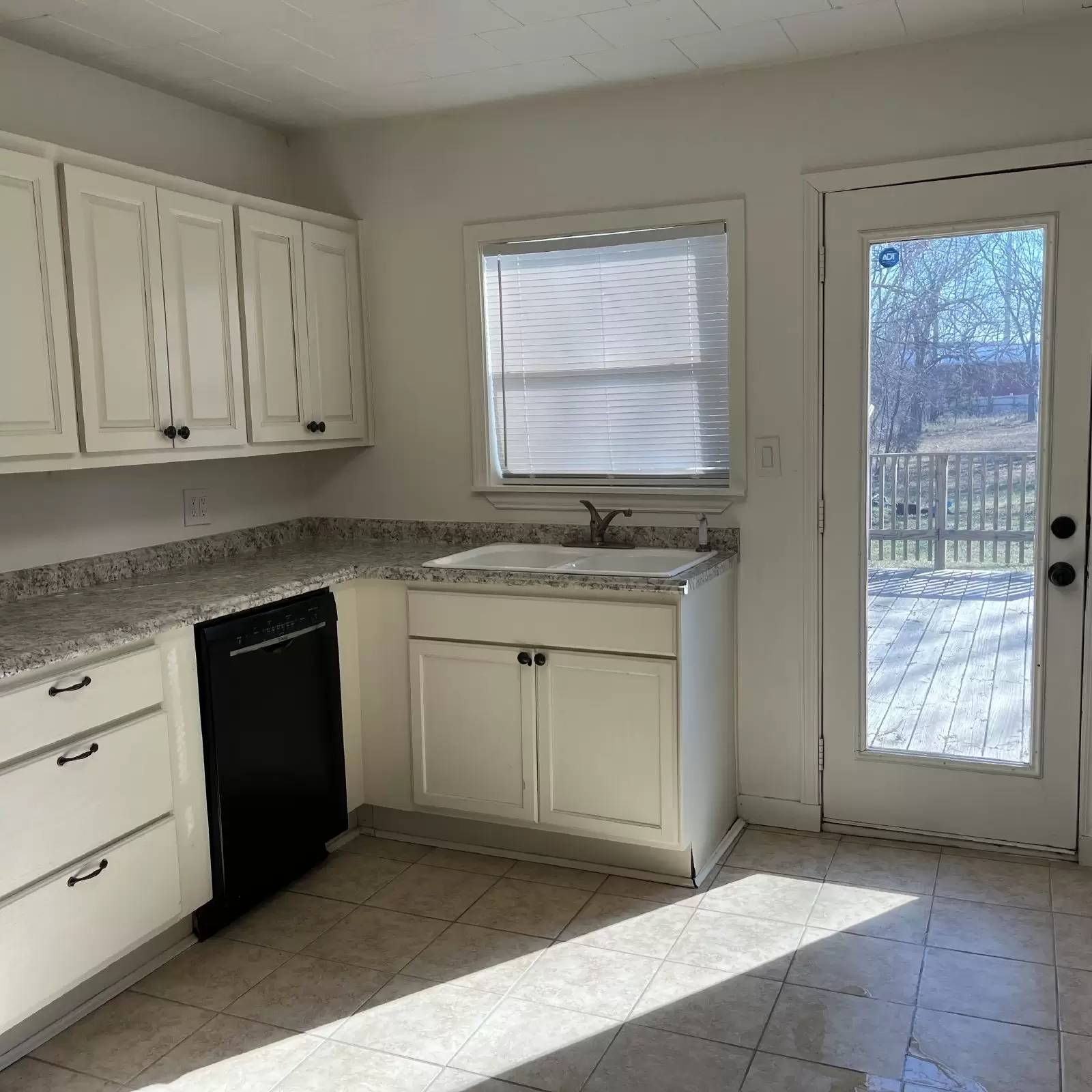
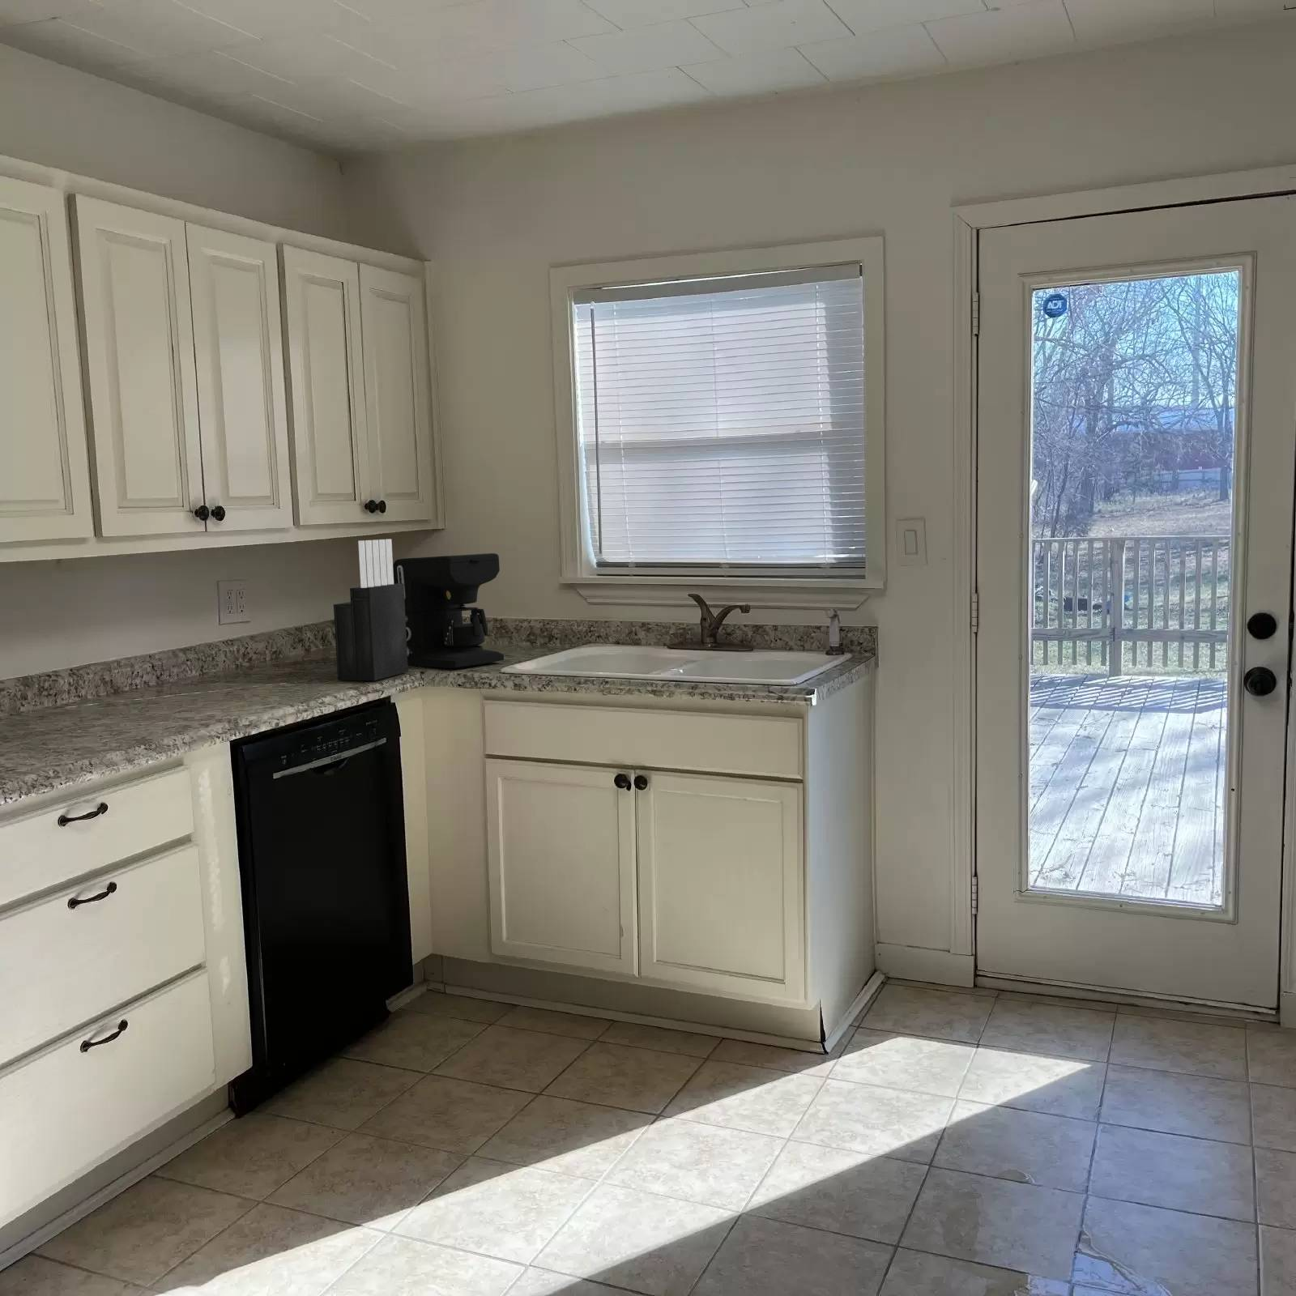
+ coffee maker [393,552,504,669]
+ knife block [333,539,409,681]
